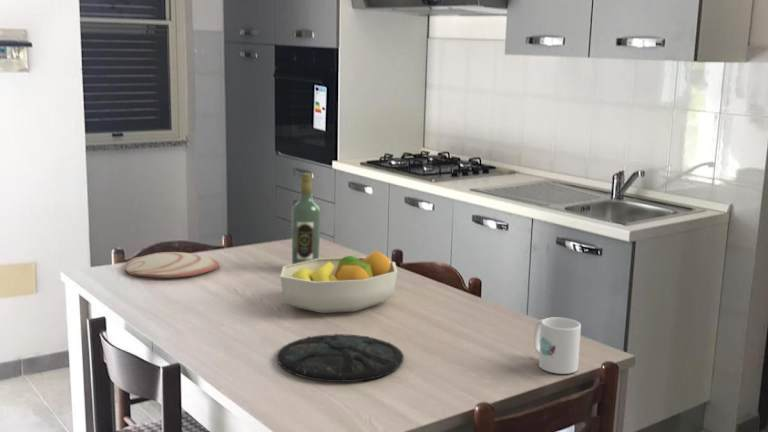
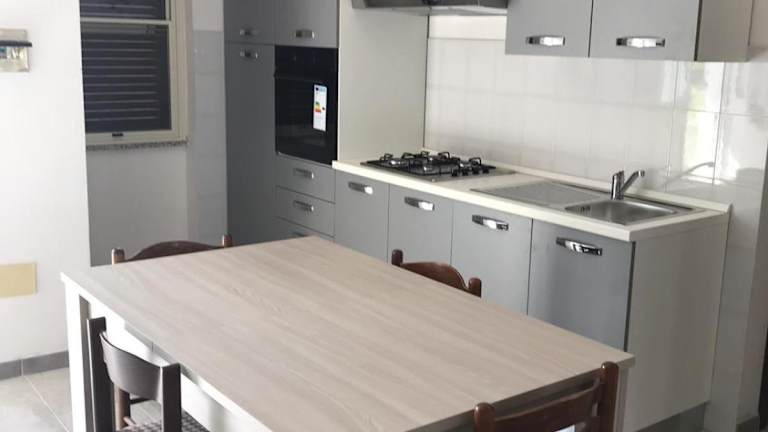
- plate [276,333,405,383]
- mug [533,316,582,375]
- plate [123,251,220,278]
- fruit bowl [279,249,399,314]
- wine bottle [291,172,321,265]
